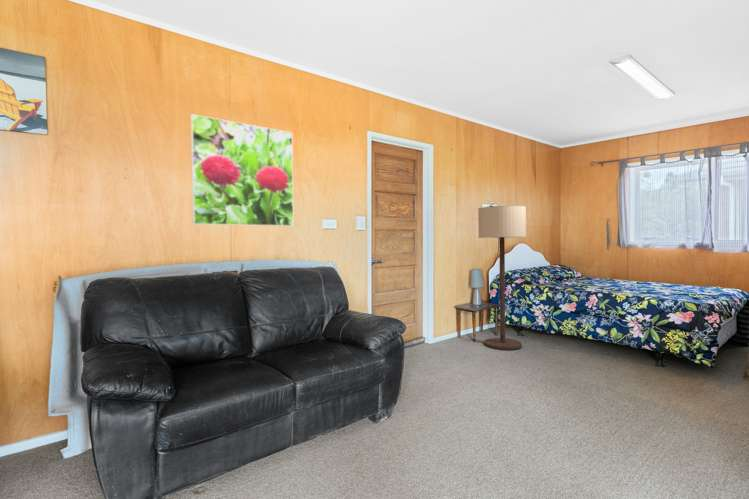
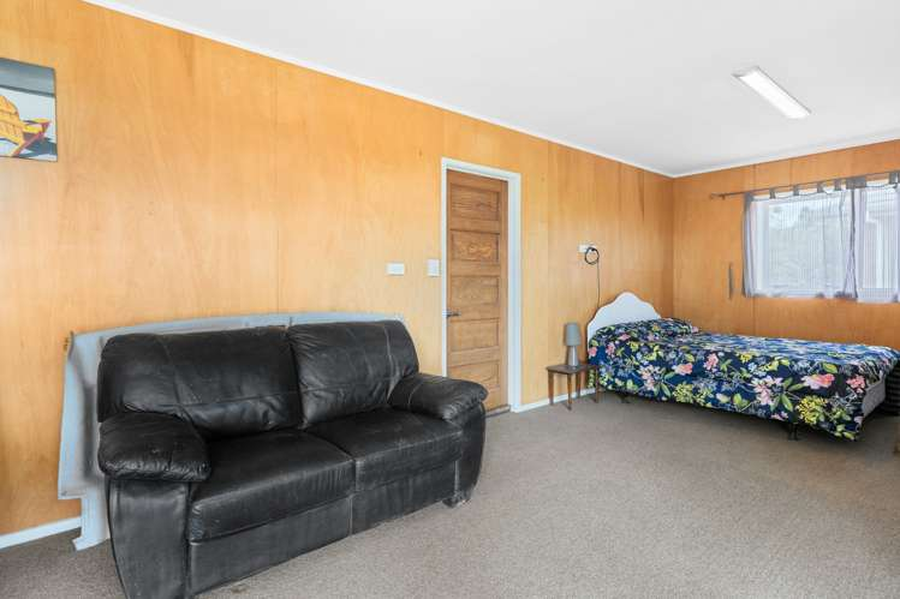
- floor lamp [477,205,527,351]
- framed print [190,113,295,227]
